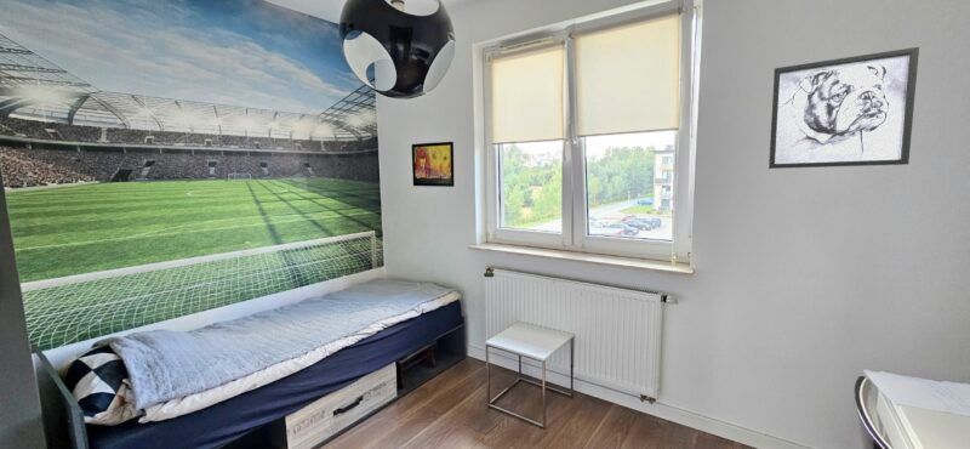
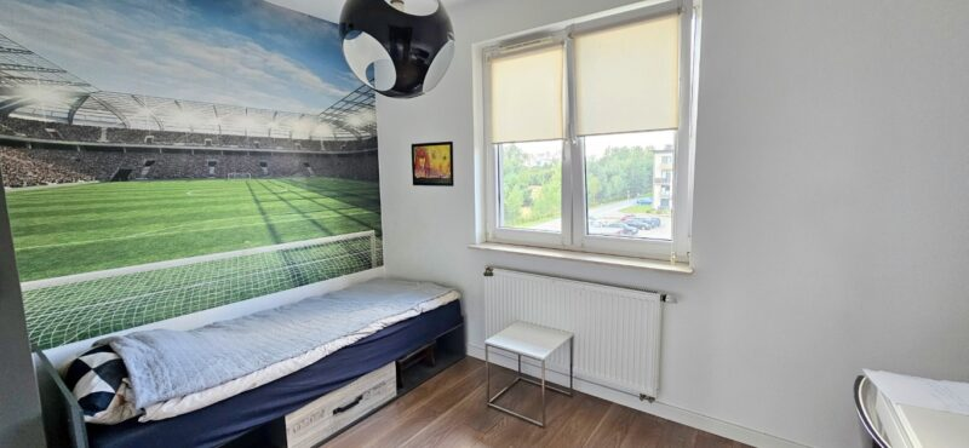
- wall art [768,46,920,170]
